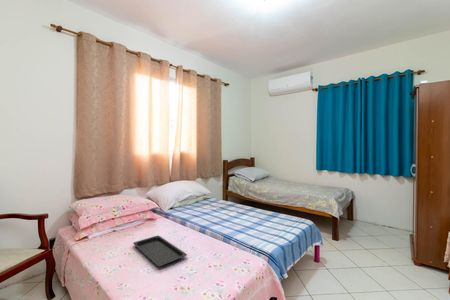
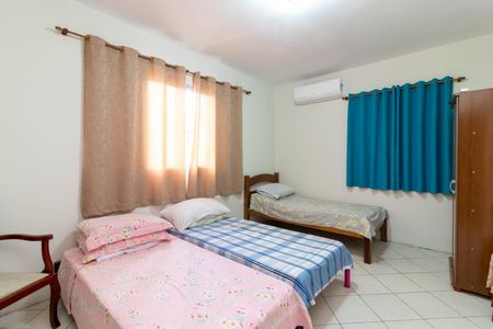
- serving tray [132,235,188,267]
